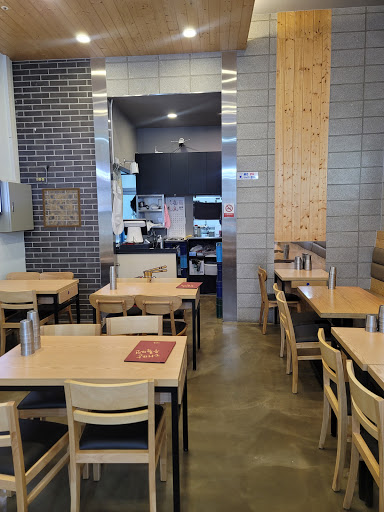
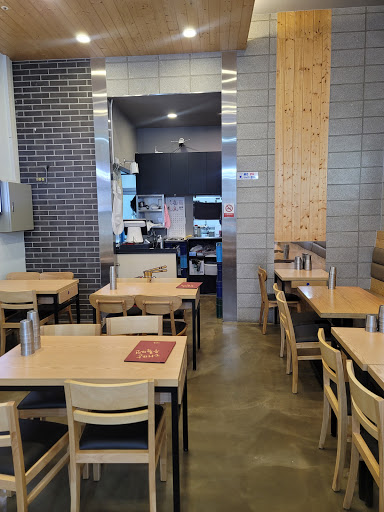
- wall art [41,187,82,228]
